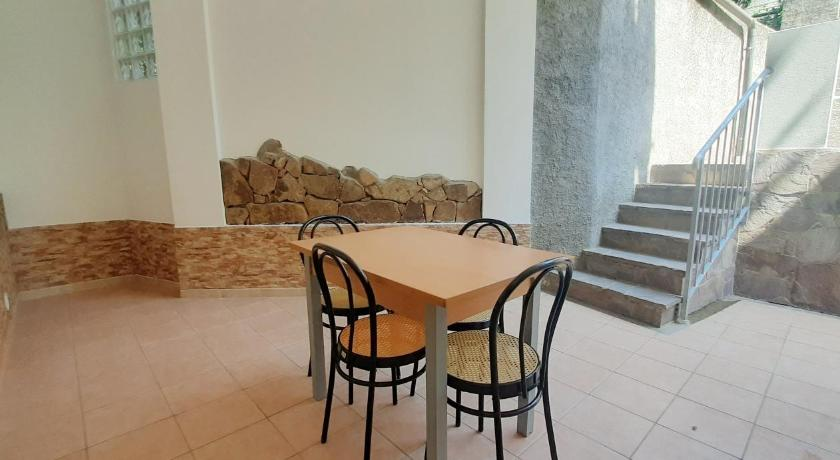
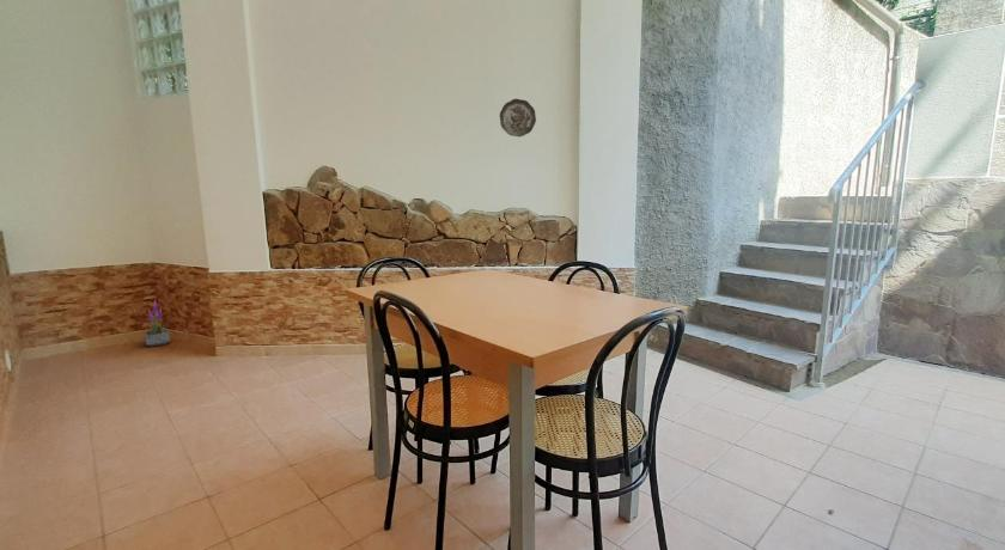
+ potted plant [144,299,171,348]
+ decorative plate [499,98,537,138]
